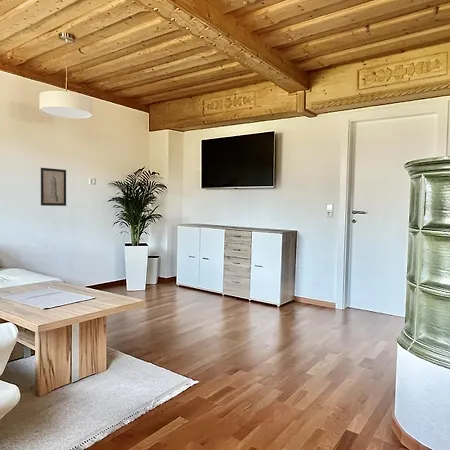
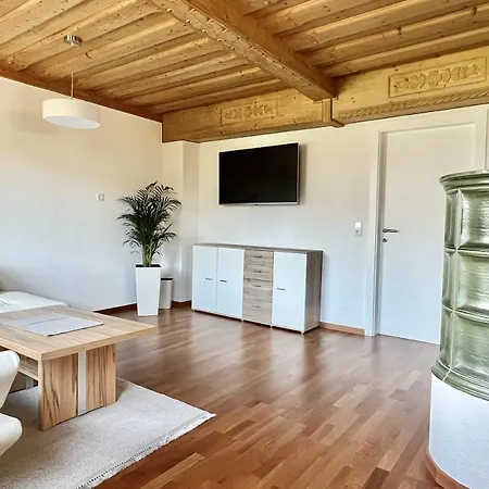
- wall art [40,167,67,207]
